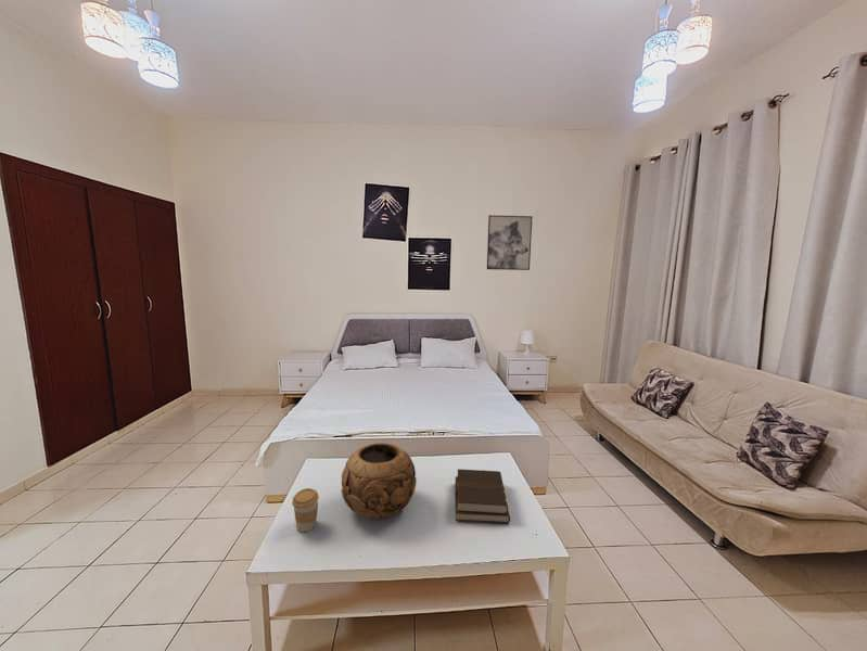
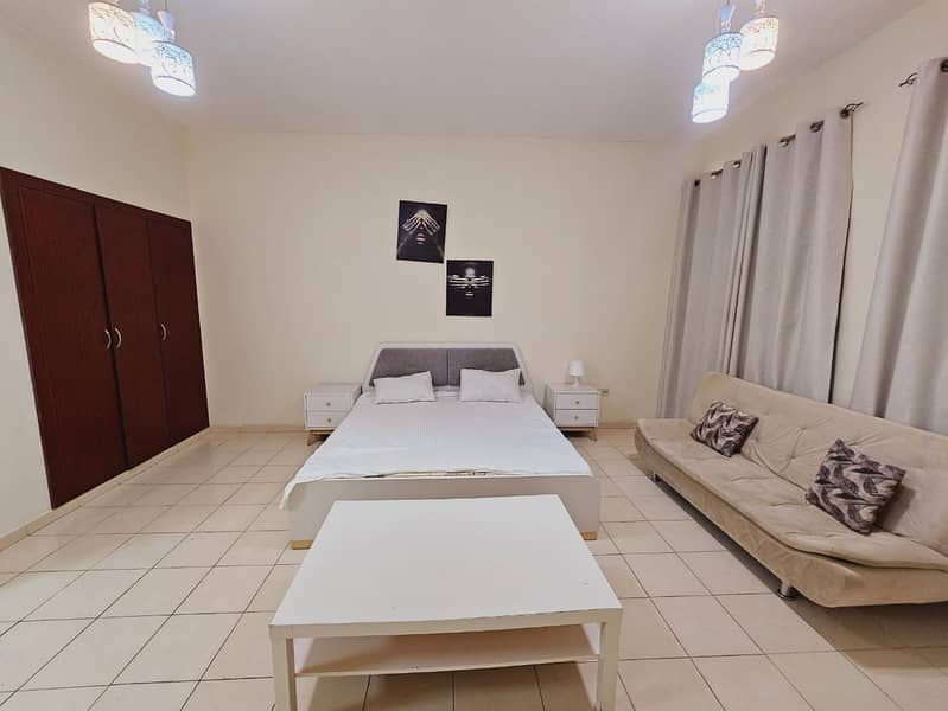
- decorative bowl [341,442,418,521]
- bible [454,468,511,524]
- wall art [486,214,533,271]
- coffee cup [291,487,320,533]
